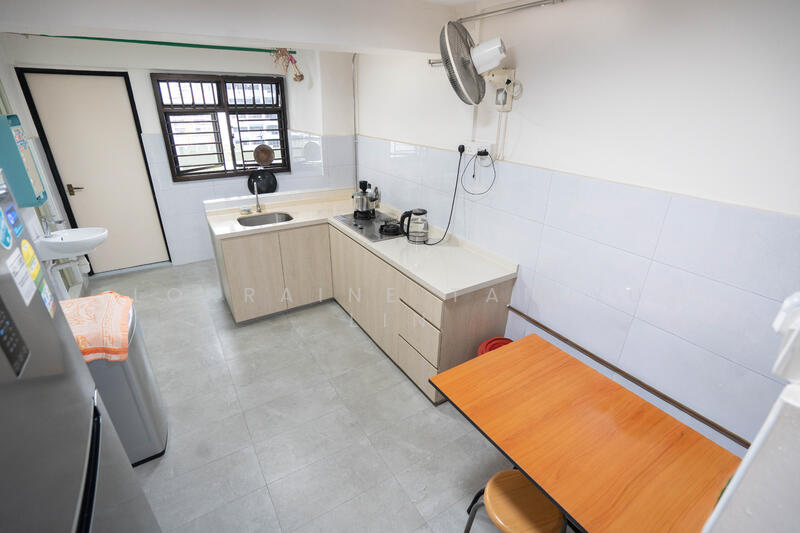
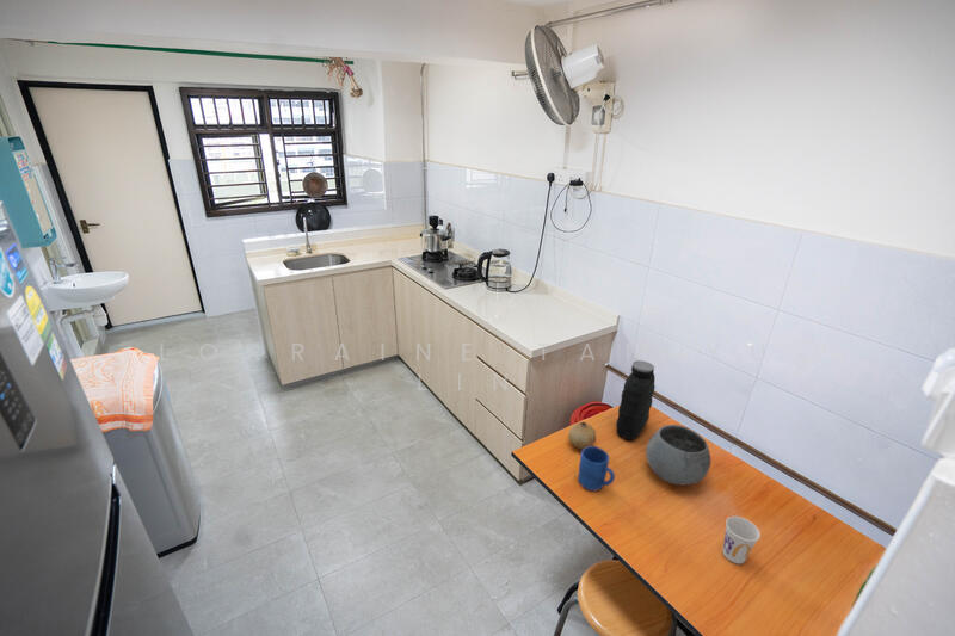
+ water jug [615,359,657,442]
+ cup [721,515,762,566]
+ bowl [645,424,711,486]
+ fruit [567,420,597,450]
+ mug [577,445,616,492]
